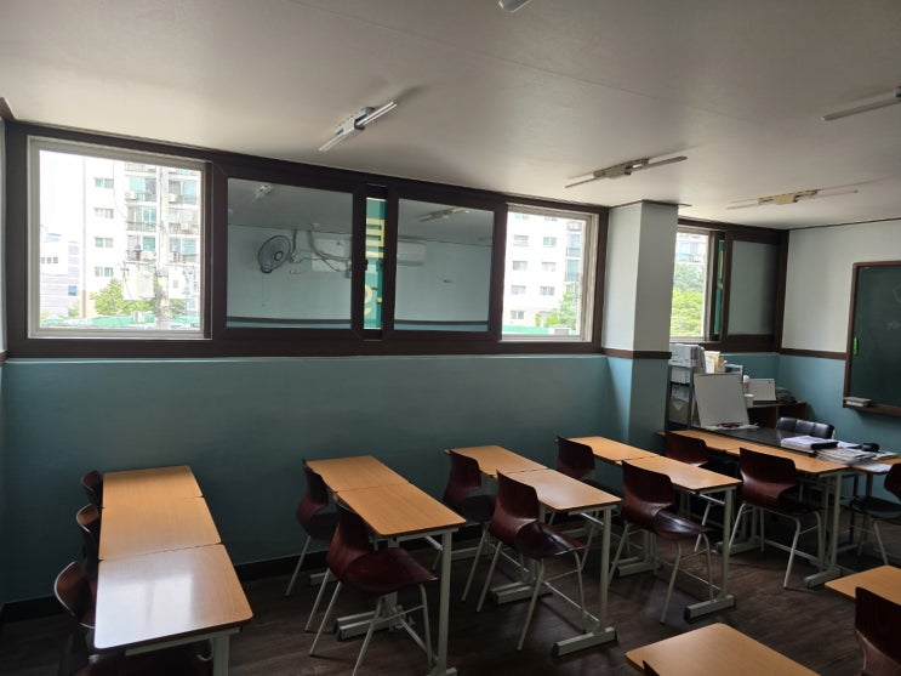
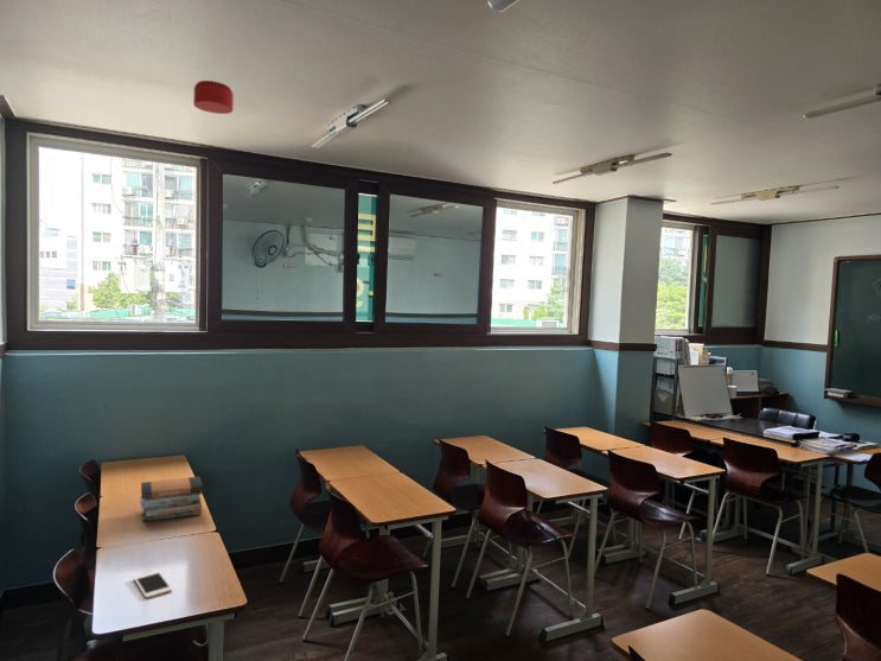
+ cell phone [133,570,173,599]
+ book stack [139,476,204,522]
+ smoke detector [192,80,235,115]
